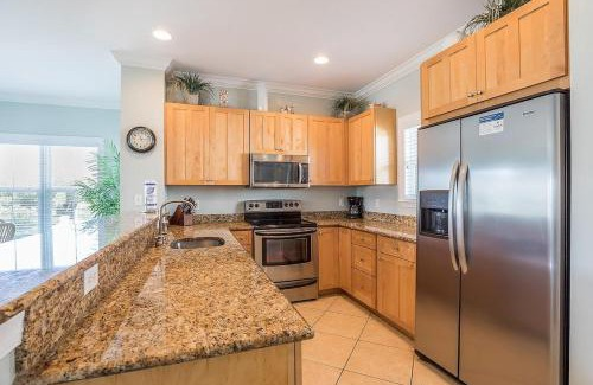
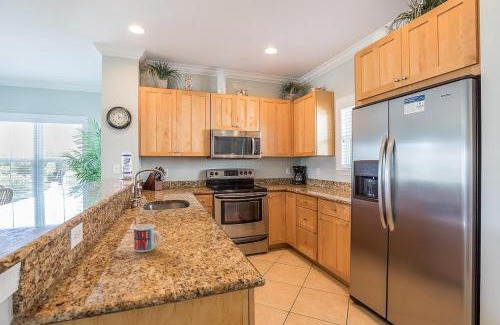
+ mug [133,223,162,253]
